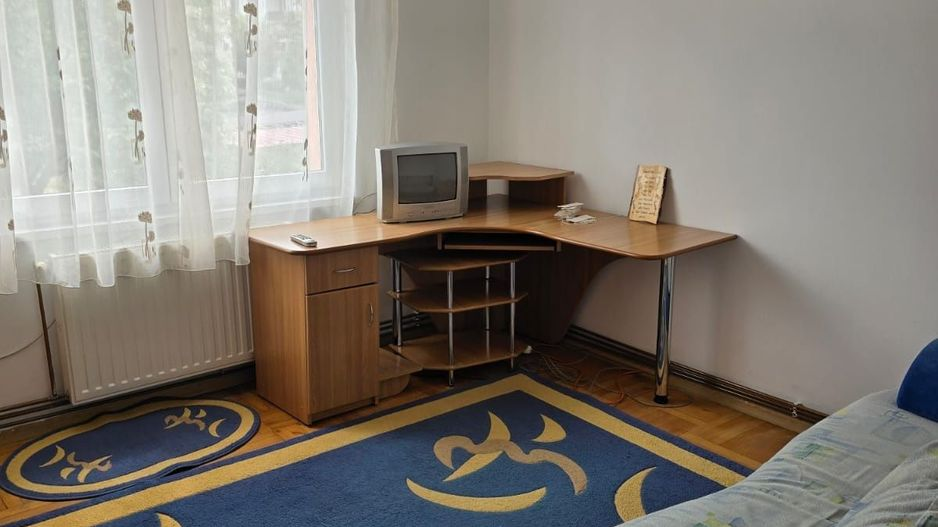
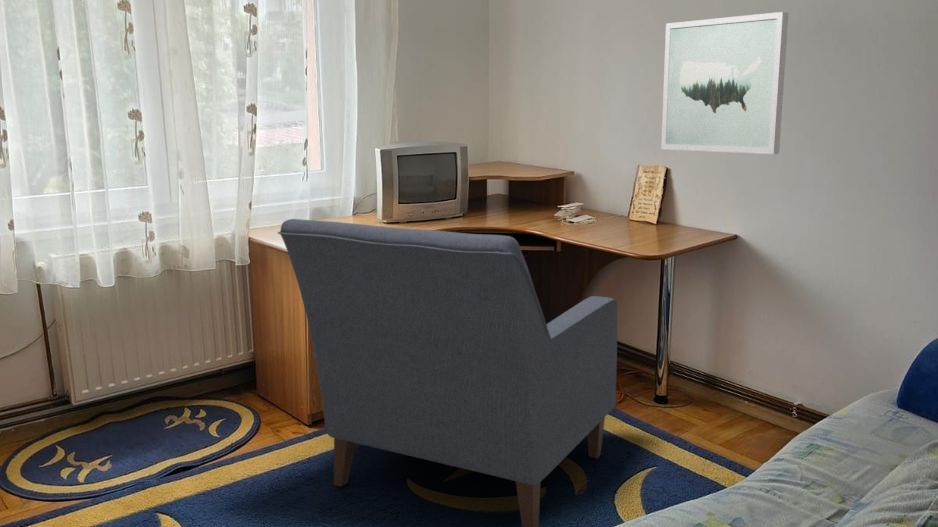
+ wall art [660,11,789,155]
+ chair [276,218,618,527]
